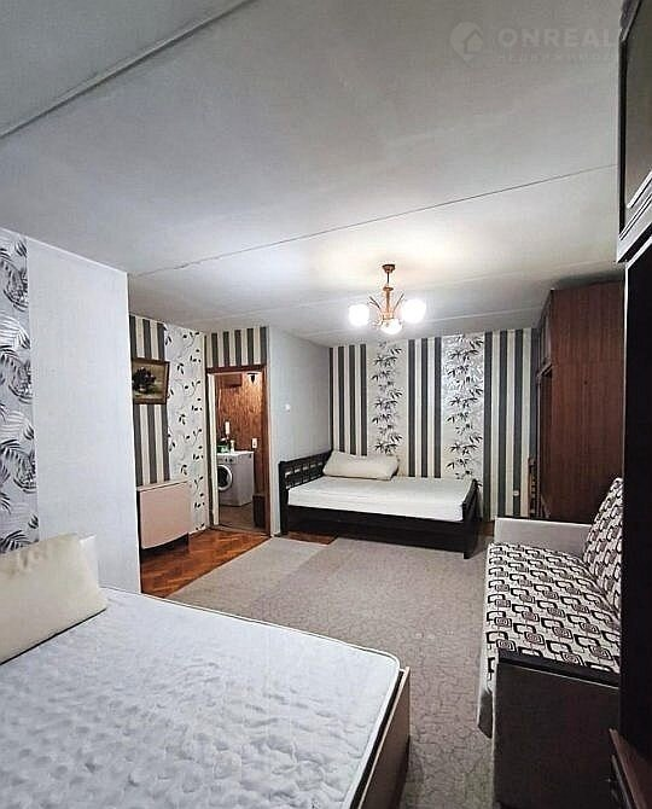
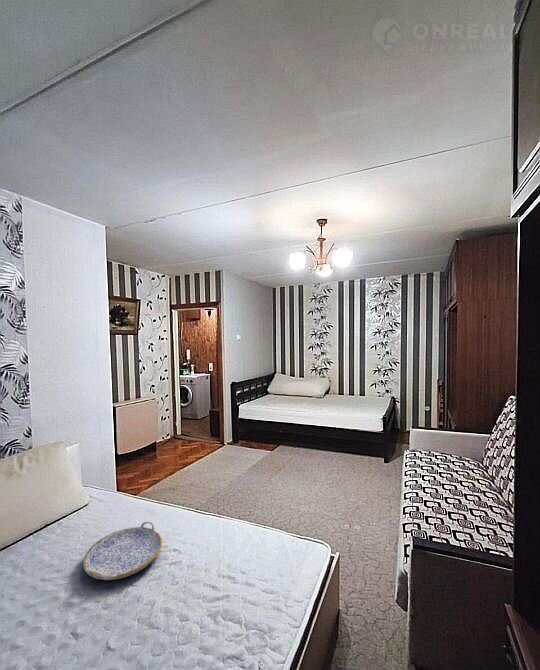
+ serving tray [82,521,163,581]
